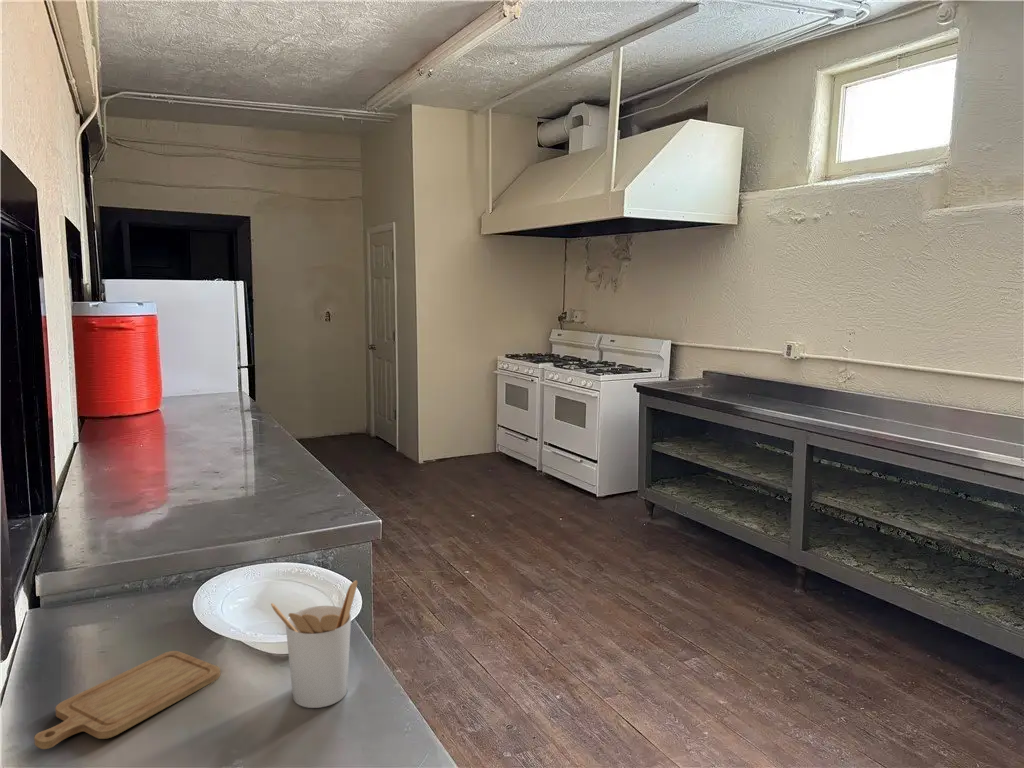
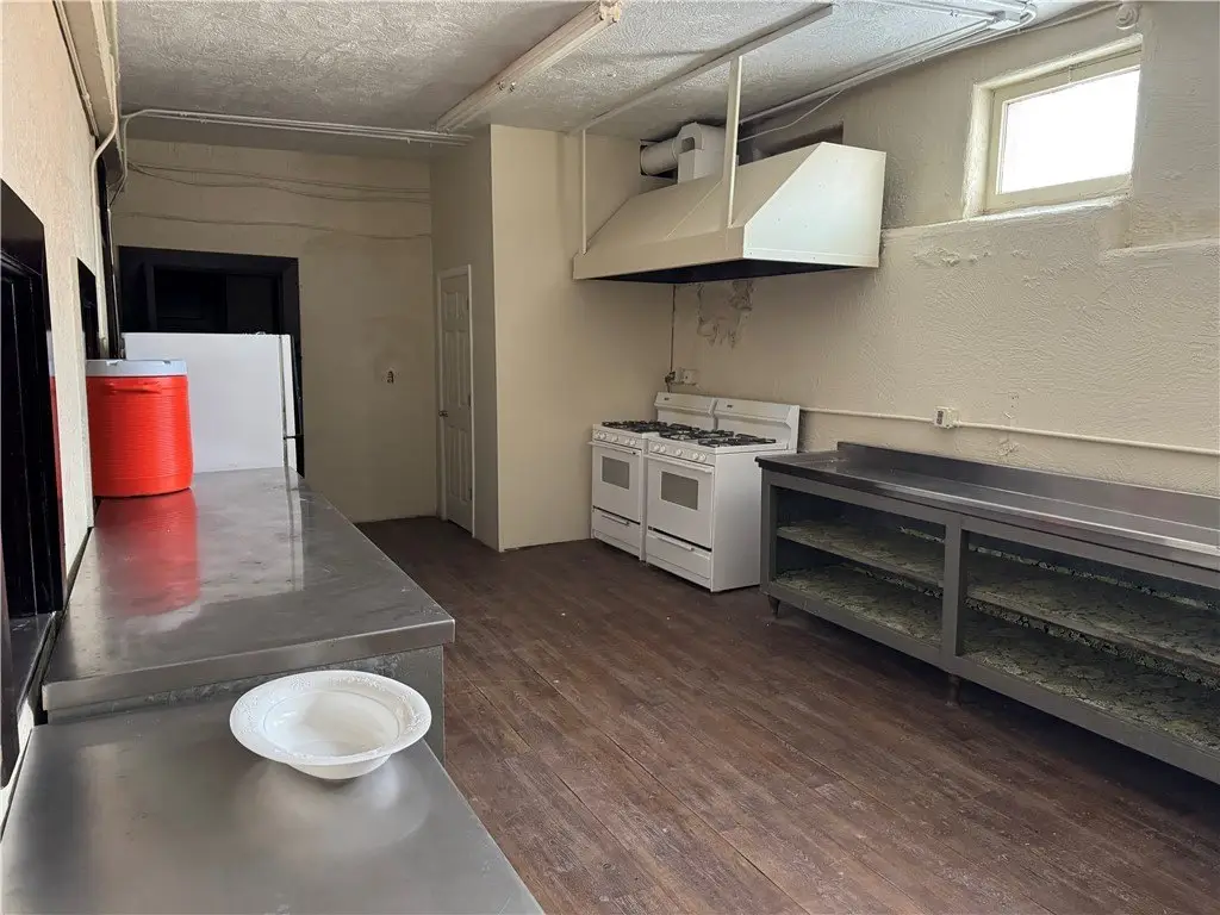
- utensil holder [270,579,358,709]
- chopping board [33,650,221,750]
